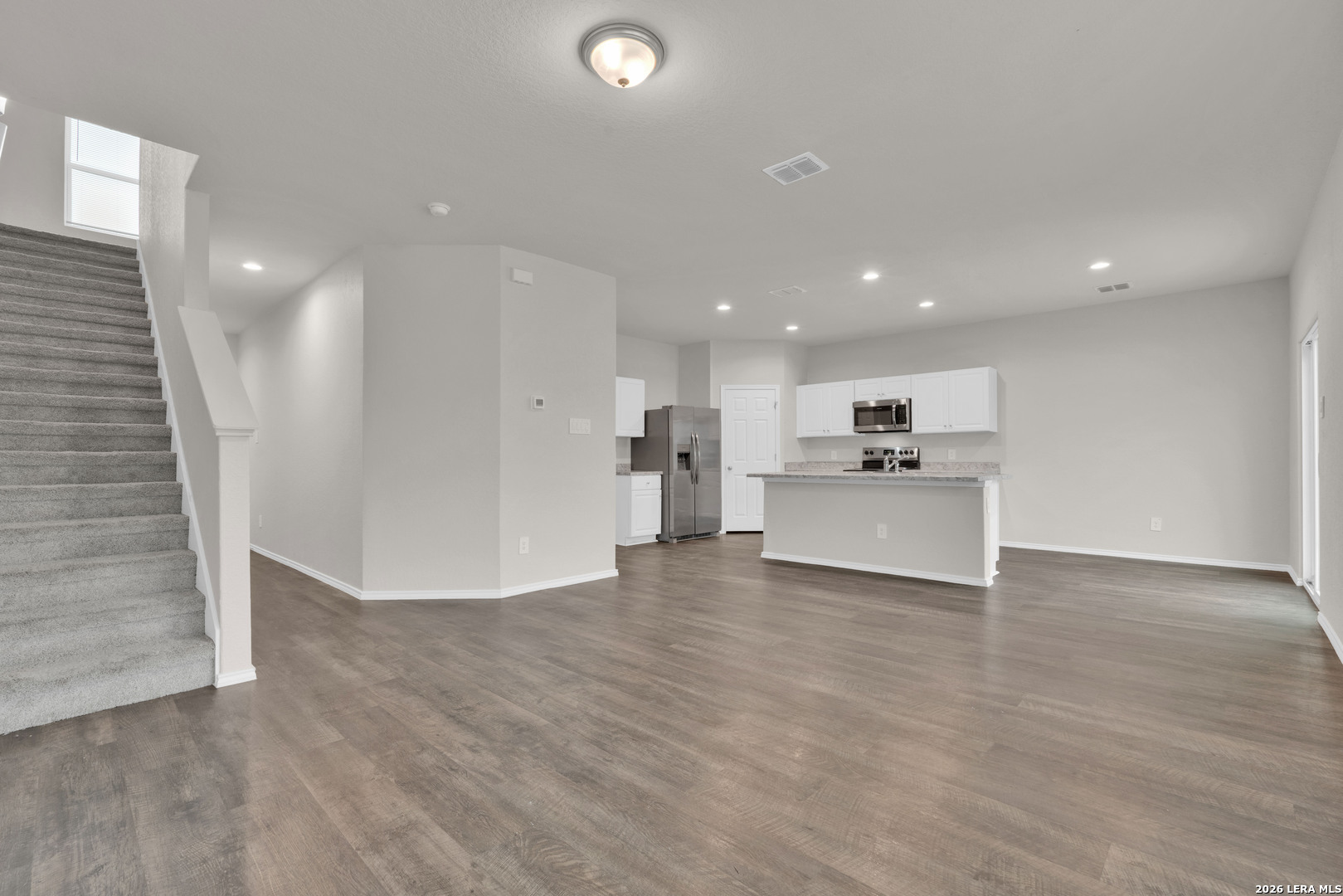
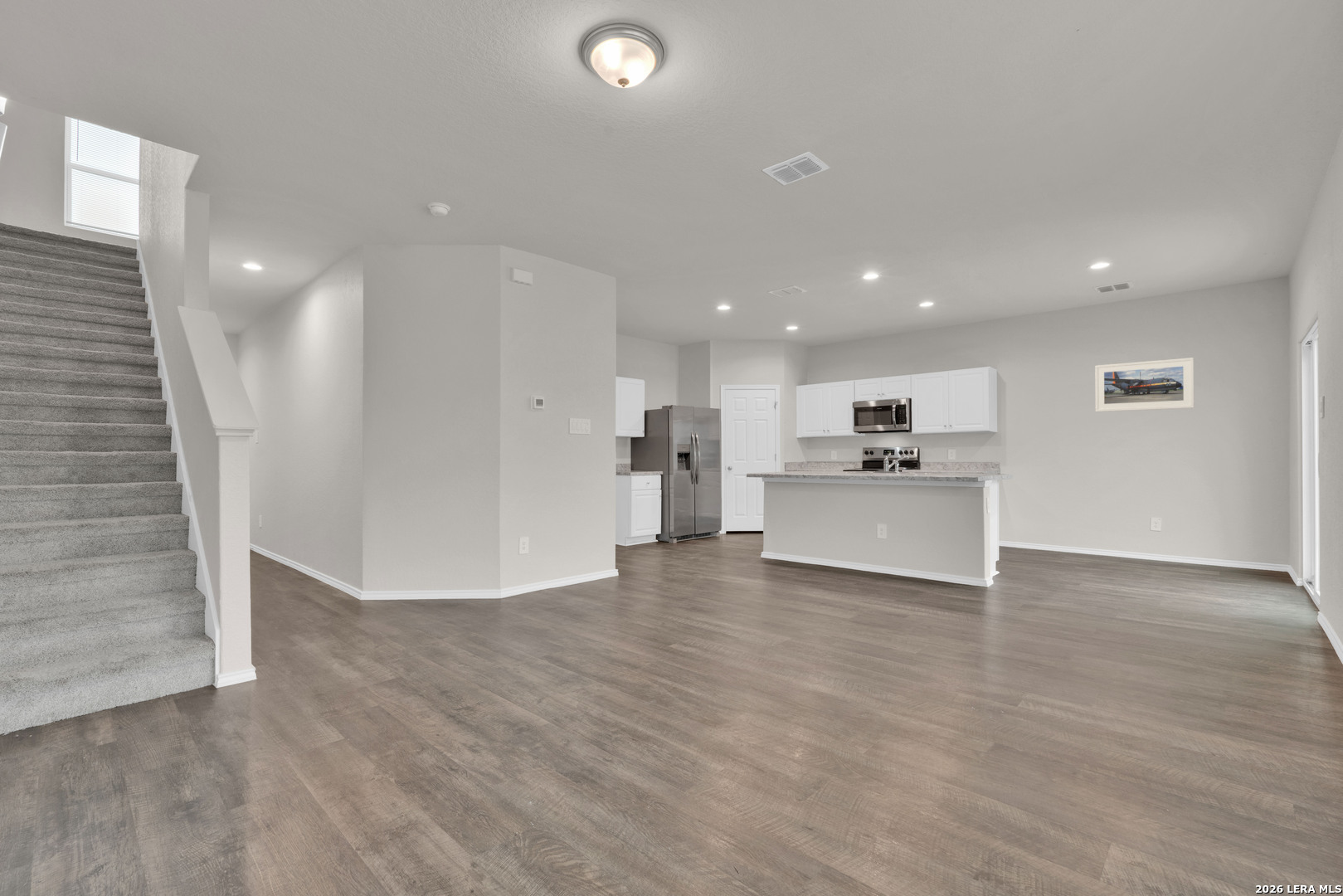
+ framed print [1094,357,1195,412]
